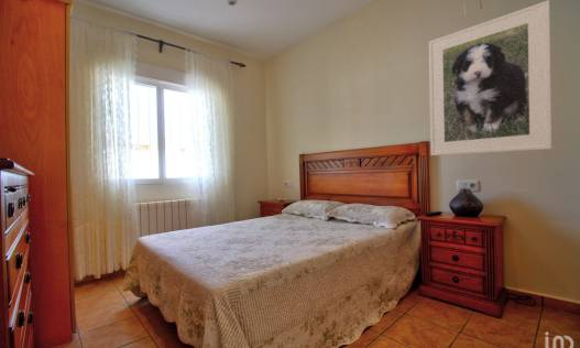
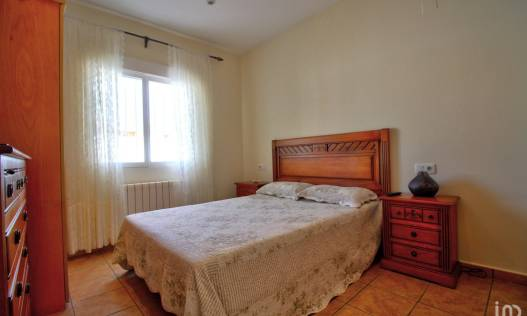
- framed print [428,0,552,156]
